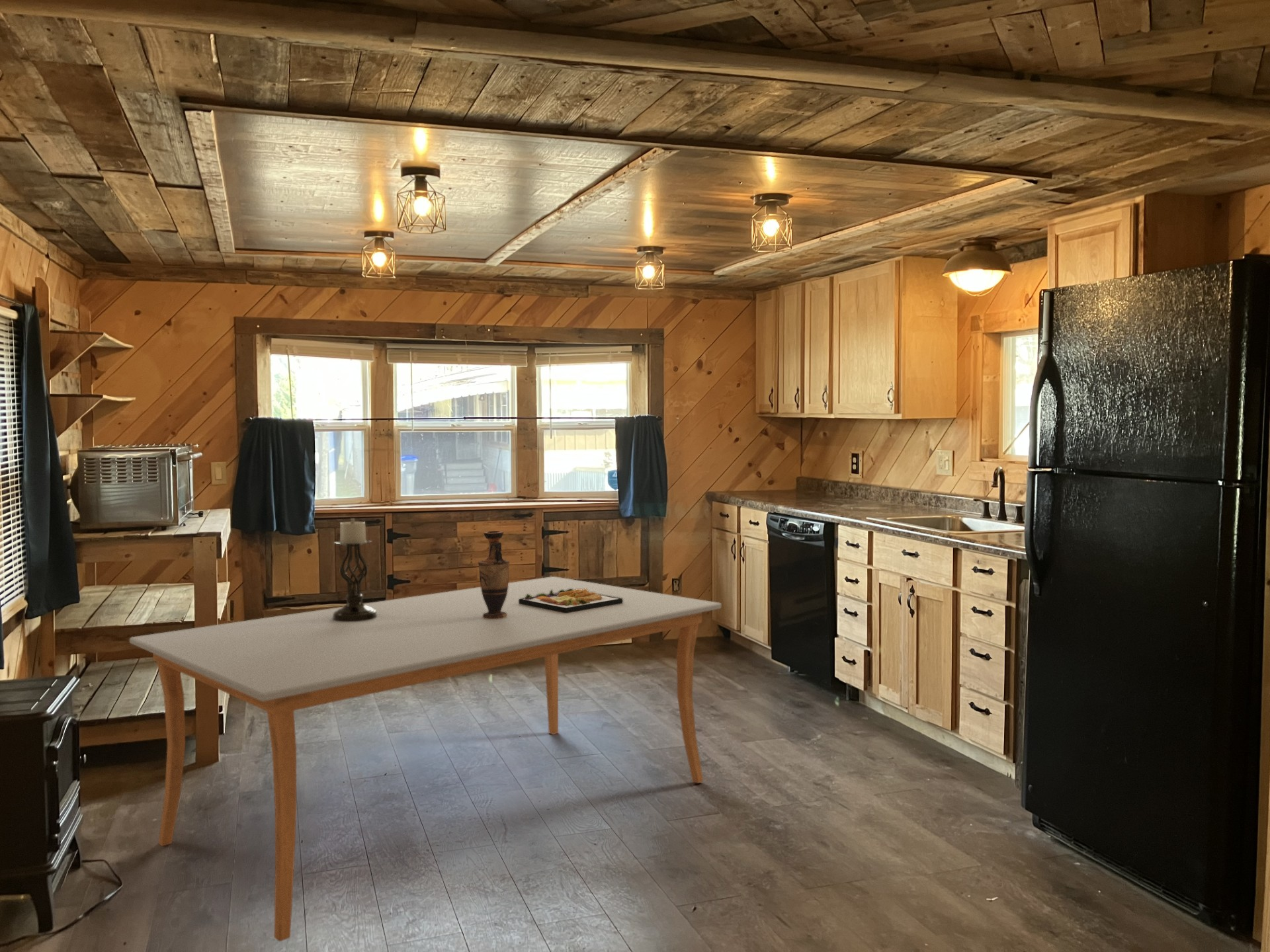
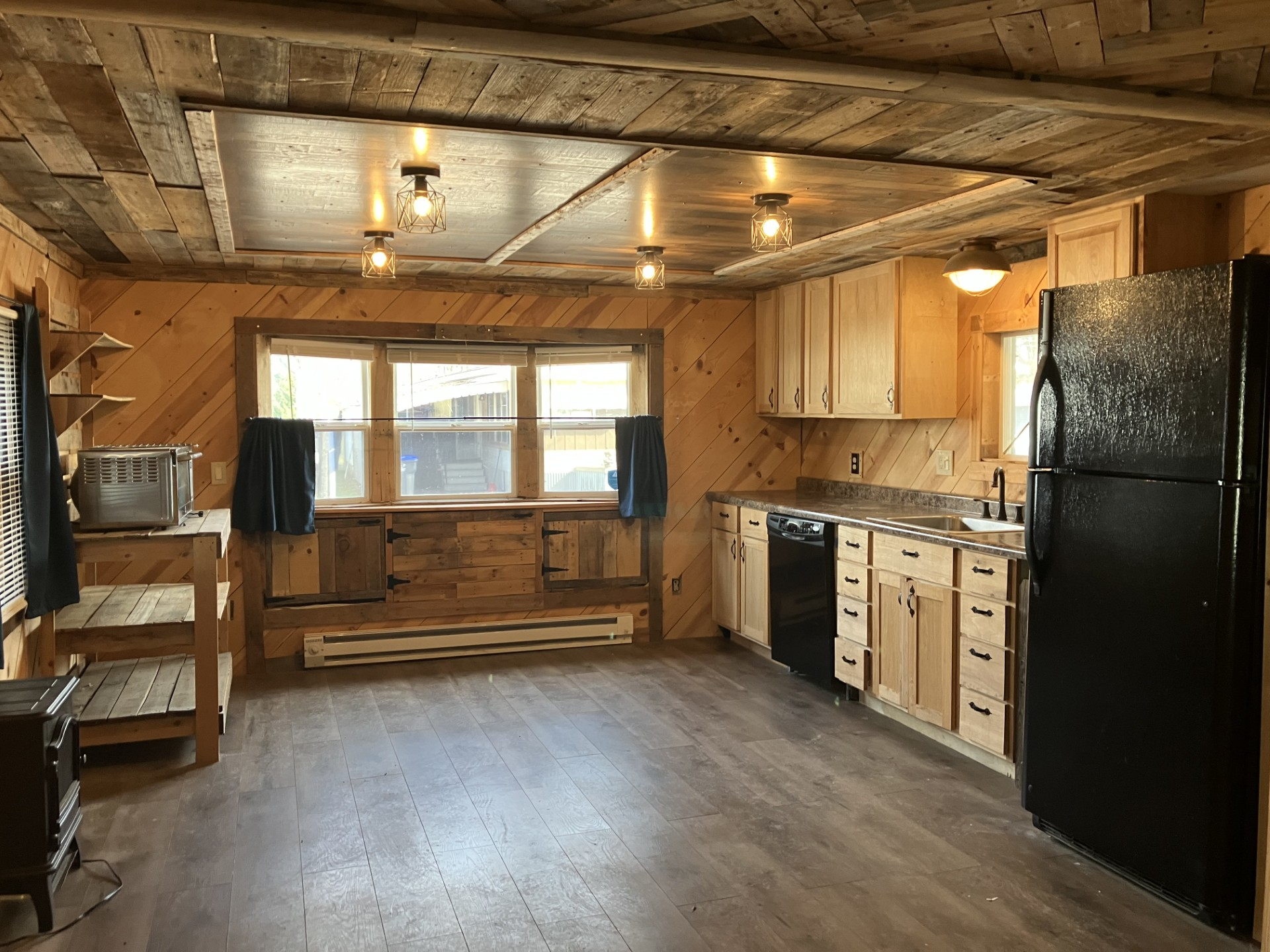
- dining table [129,576,722,942]
- food plate [519,588,623,614]
- candle holder [333,518,377,622]
- vase [478,530,510,619]
